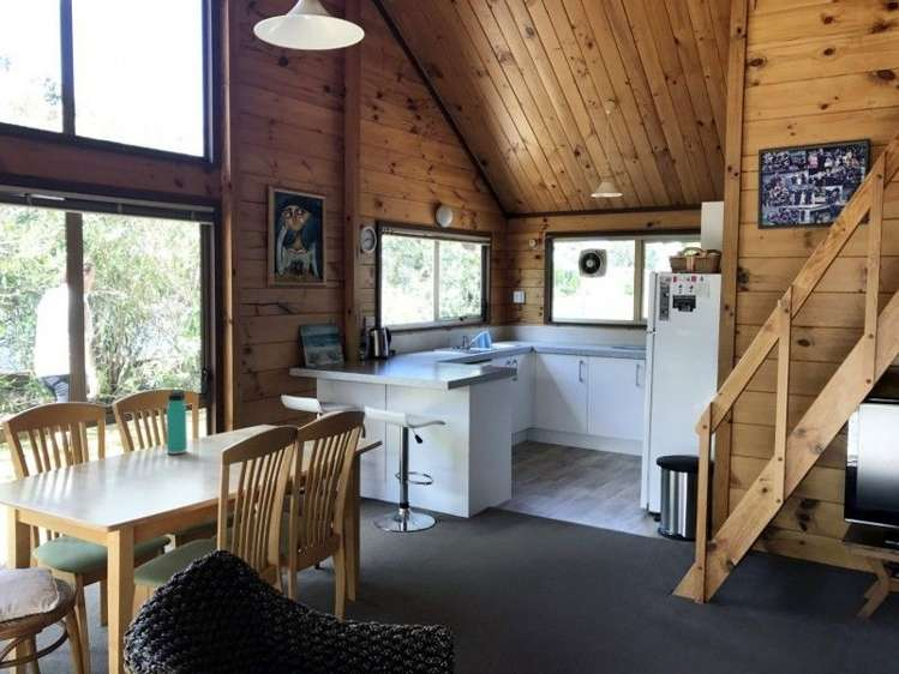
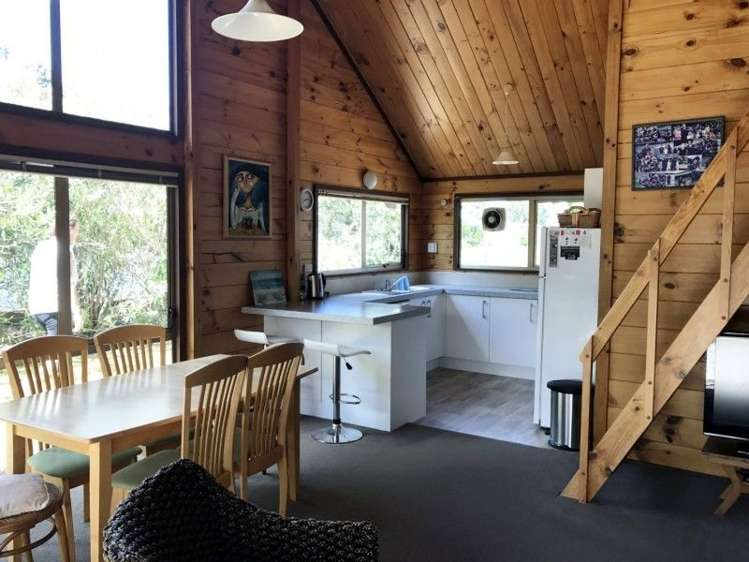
- thermos bottle [166,389,188,455]
